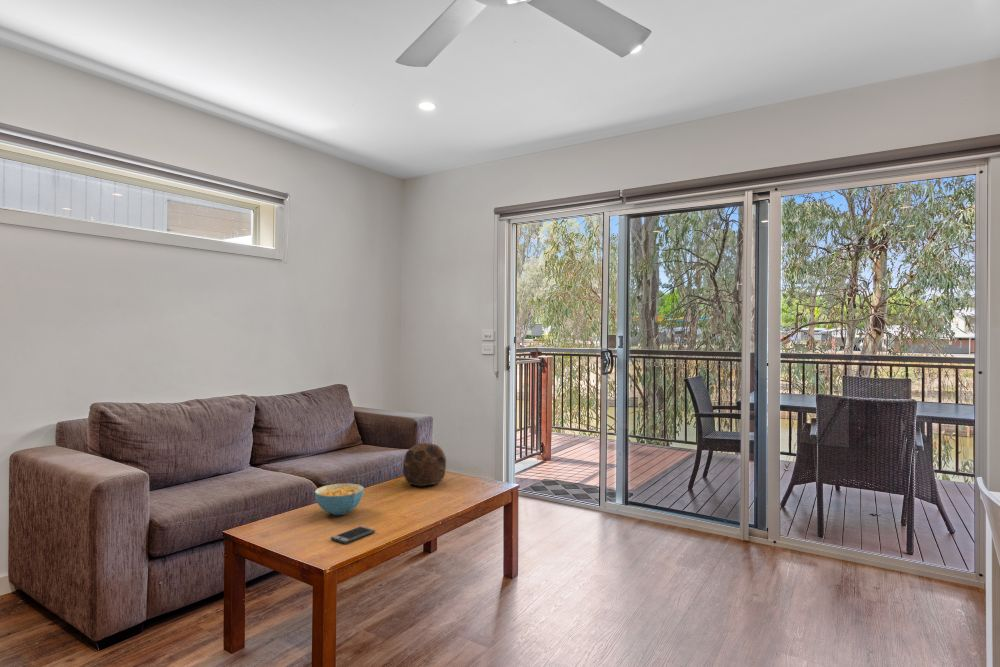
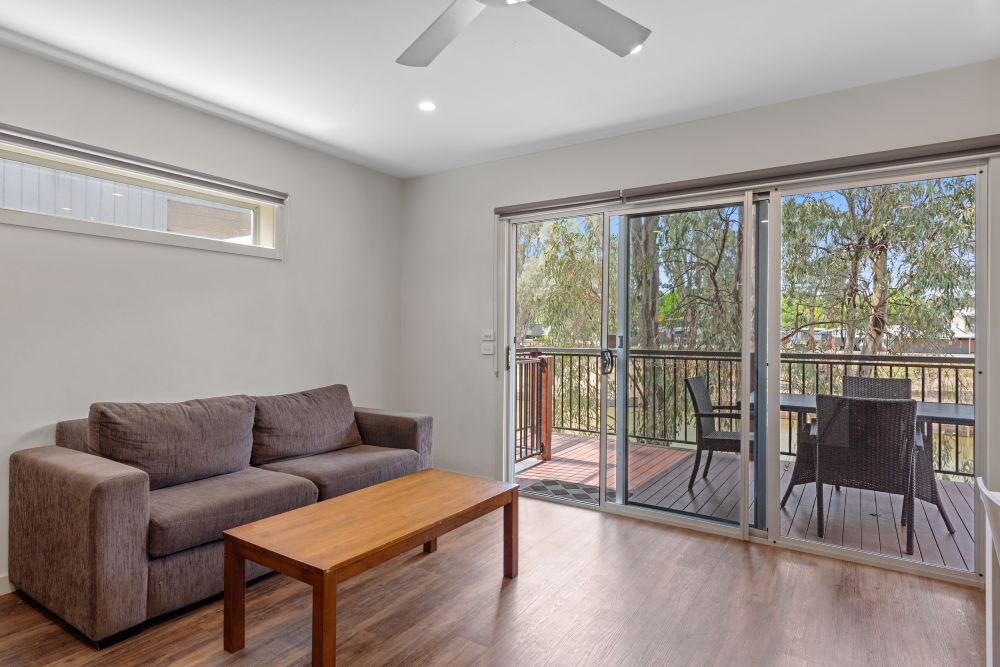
- soccer ball [402,442,447,487]
- smartphone [330,525,376,545]
- cereal bowl [313,482,365,516]
